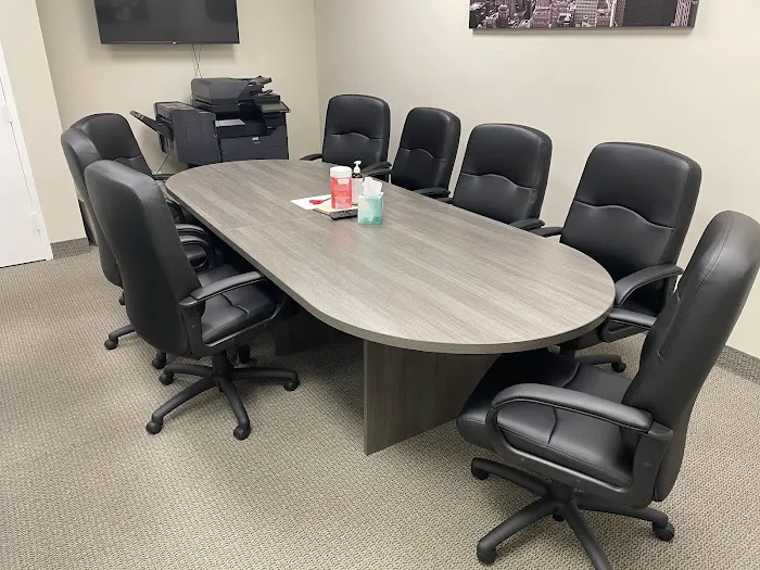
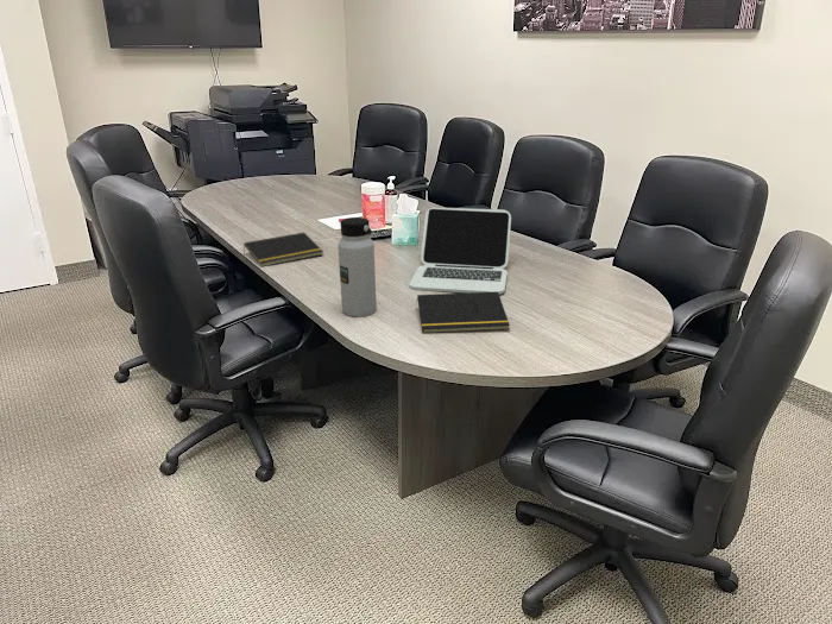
+ notepad [415,292,511,334]
+ notepad [242,232,324,267]
+ water bottle [336,216,378,317]
+ laptop [408,207,512,295]
